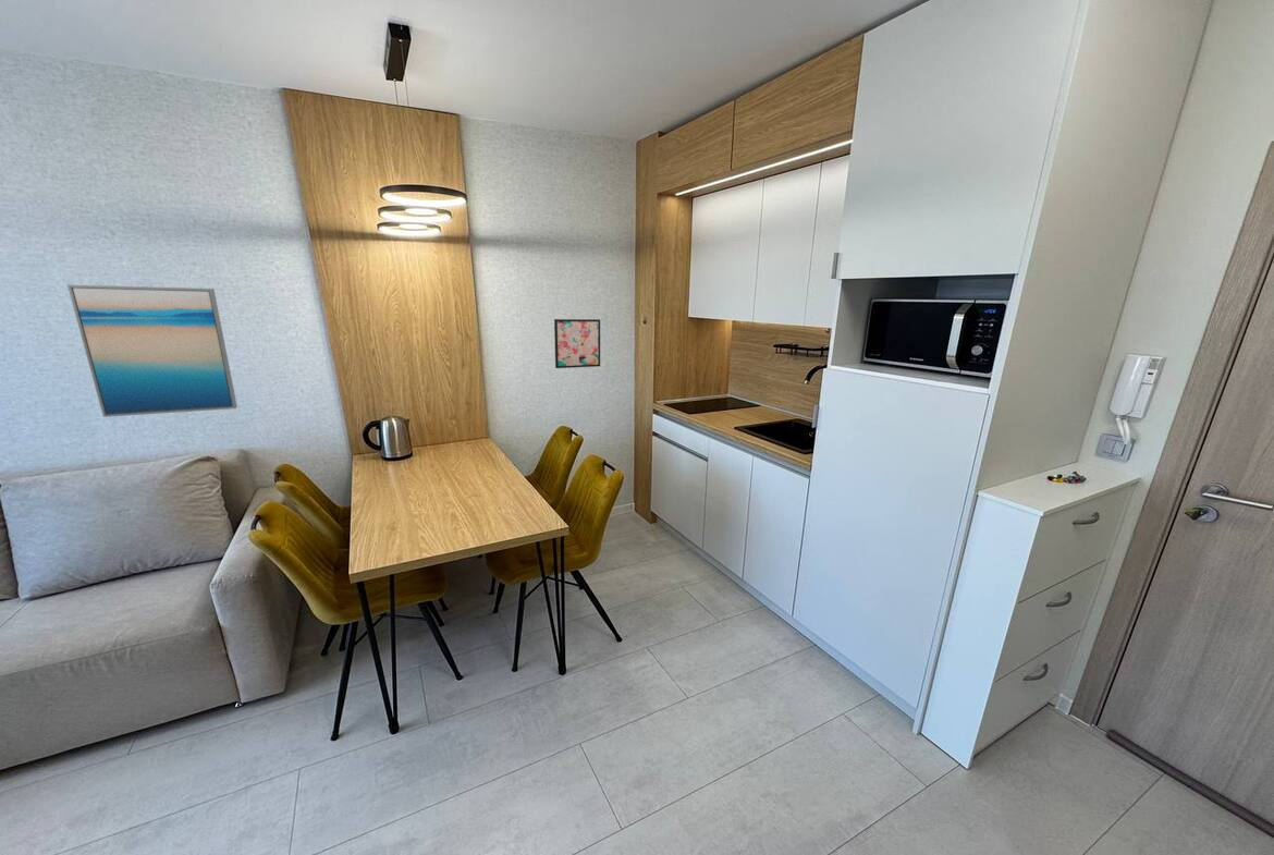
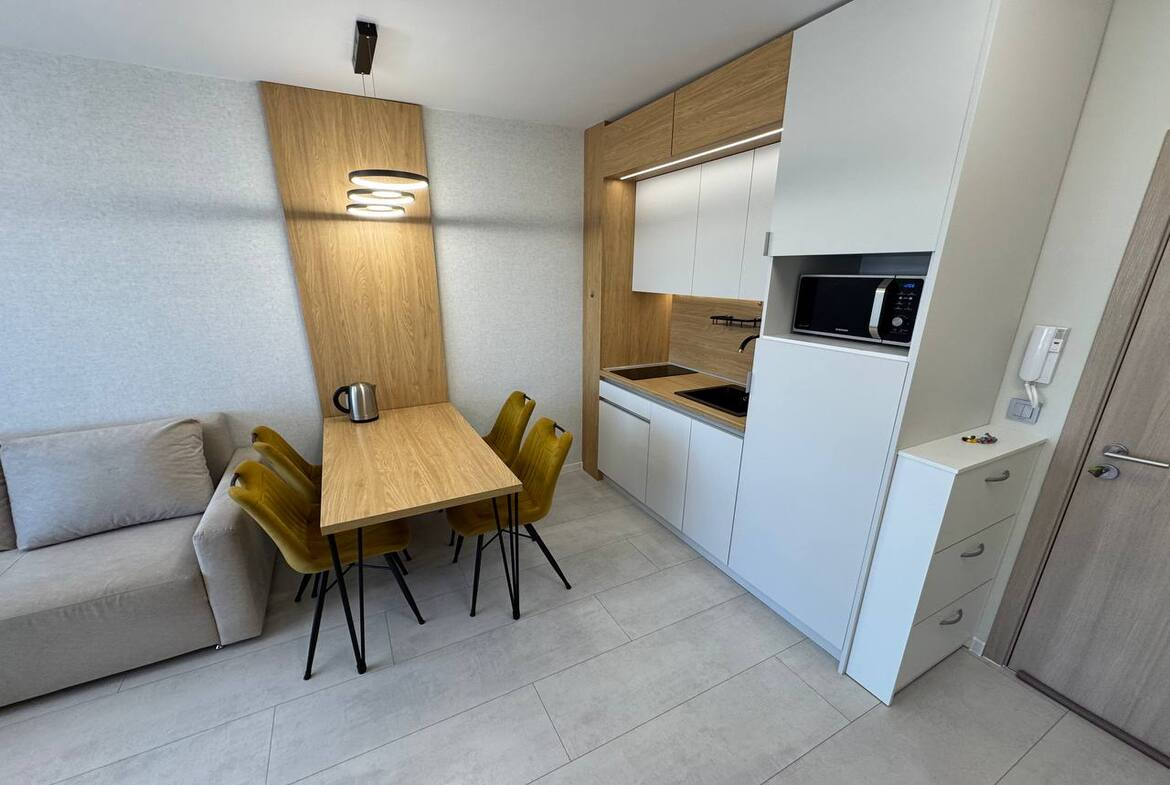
- wall art [66,283,238,418]
- wall art [553,318,601,369]
